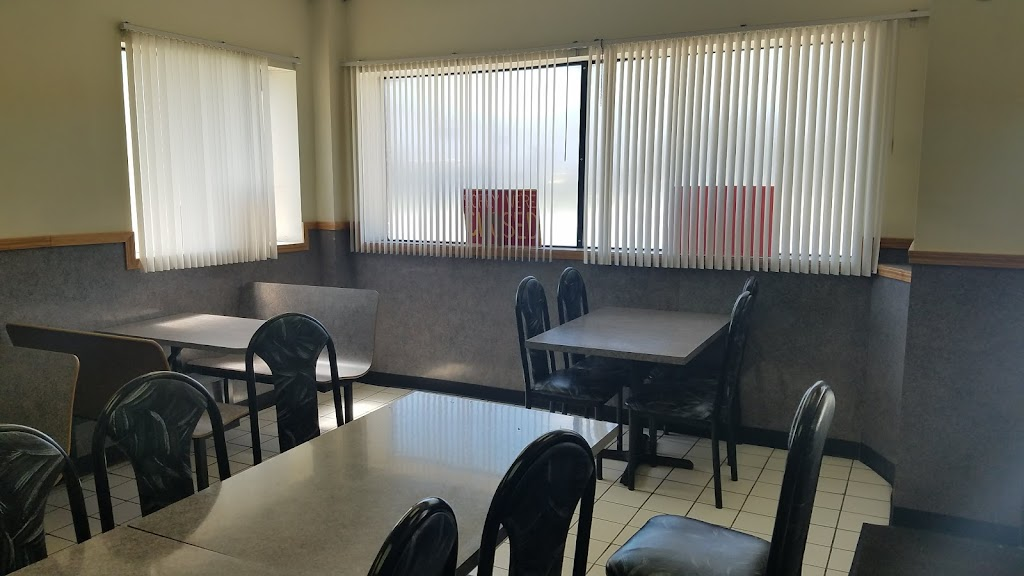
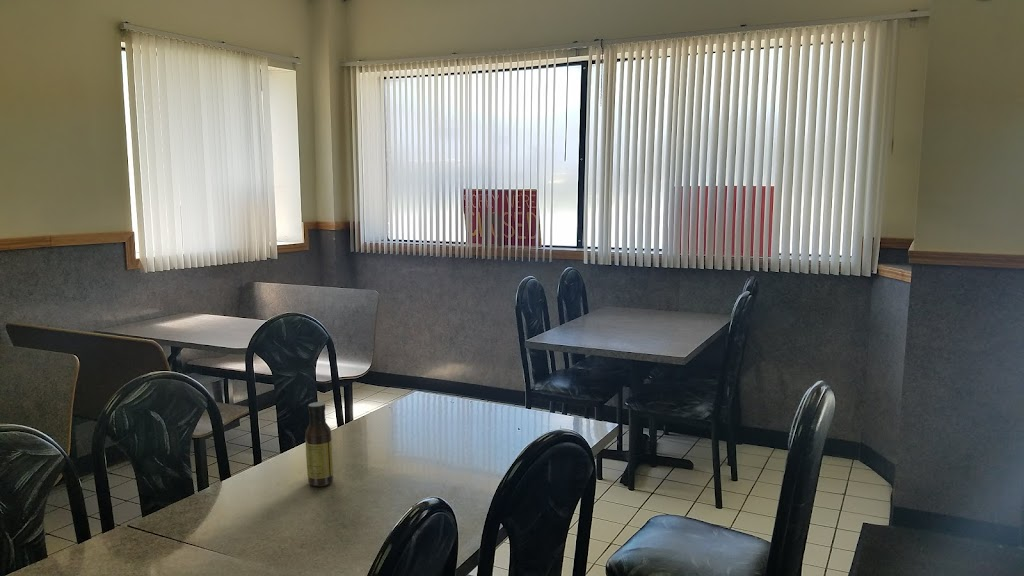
+ sauce bottle [304,401,335,487]
